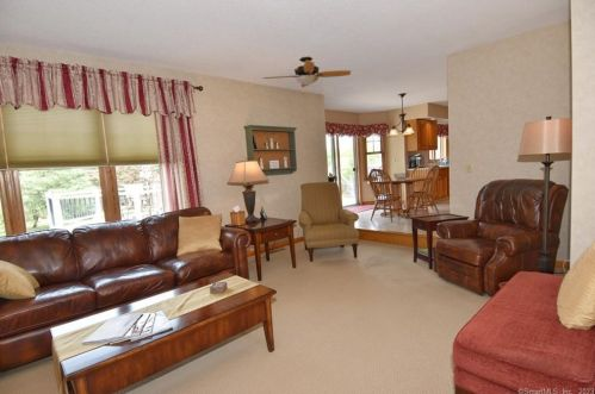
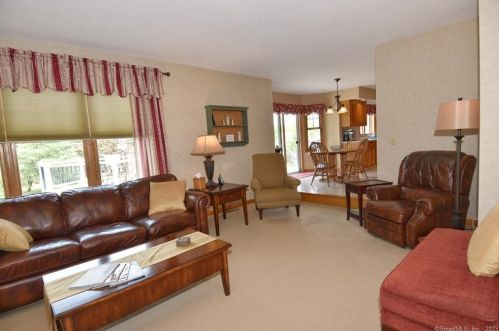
- ceiling fan [262,56,352,89]
